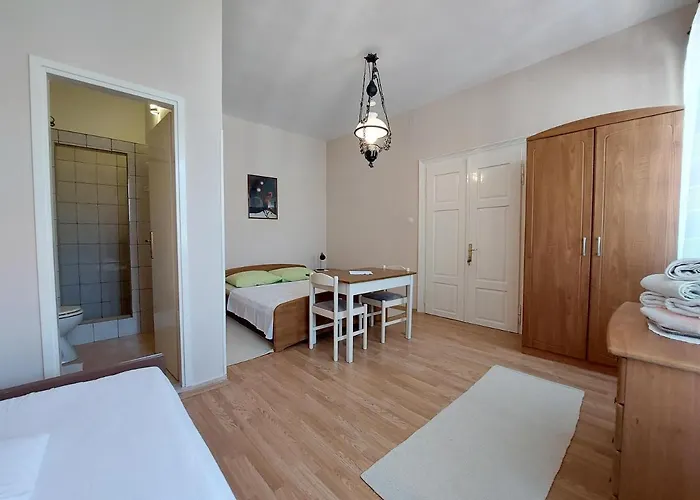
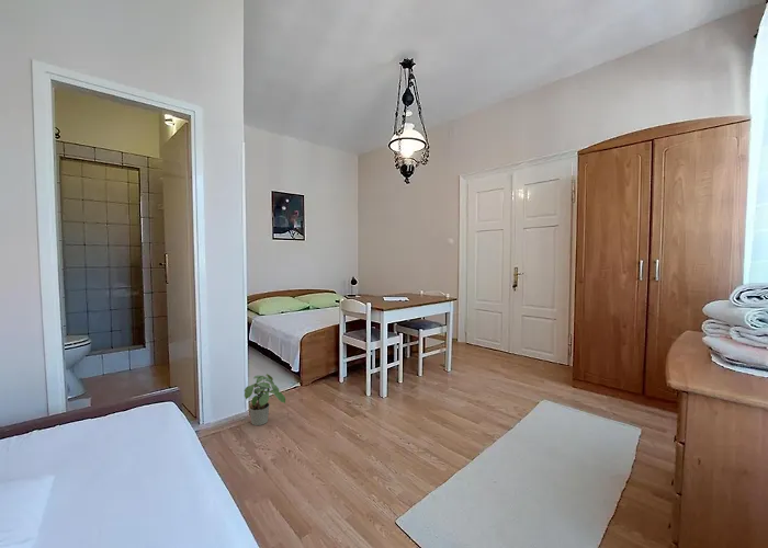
+ potted plant [244,373,286,426]
